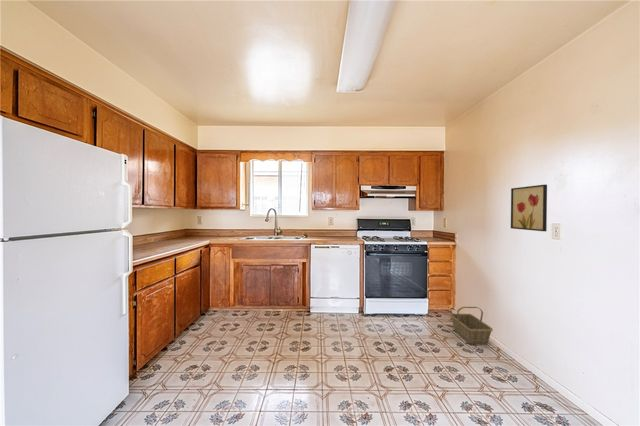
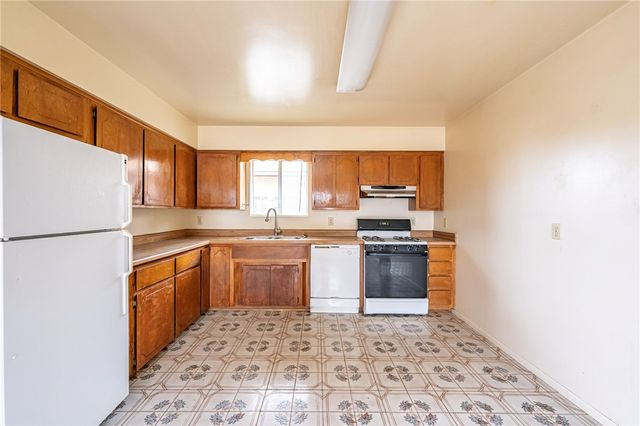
- wall art [510,184,548,232]
- basket [449,306,494,345]
